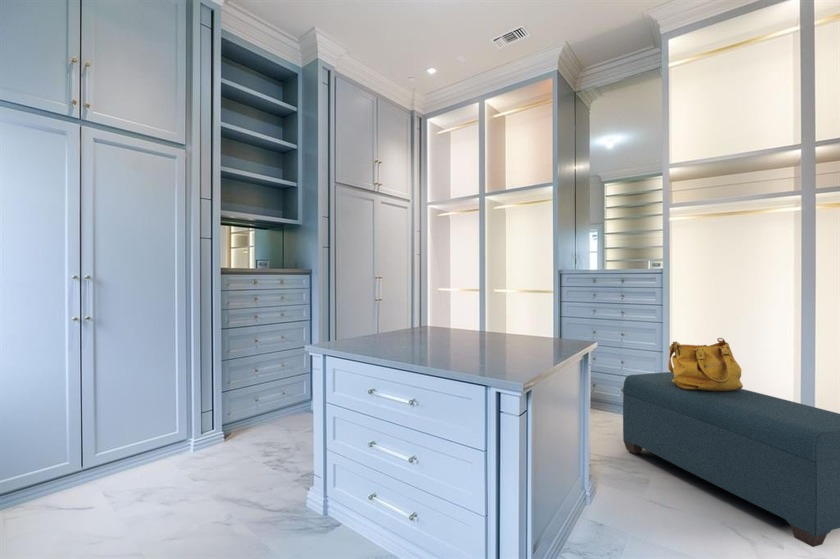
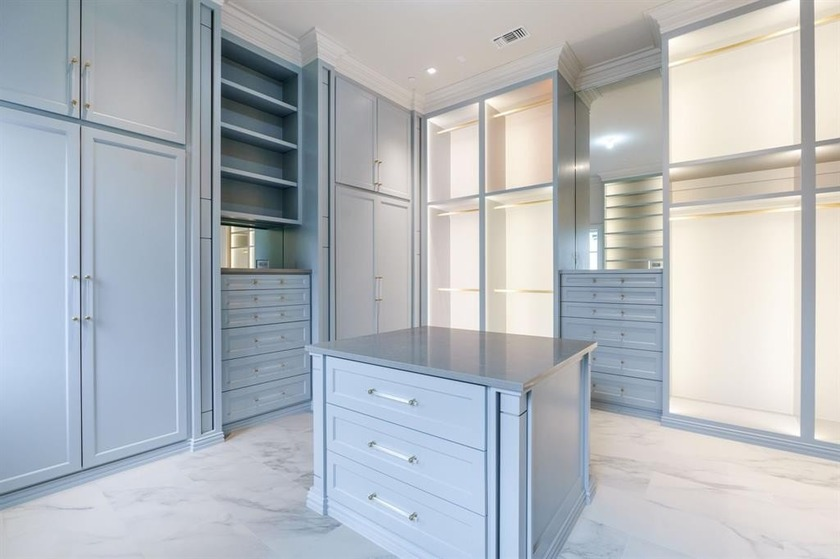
- handbag [667,337,744,391]
- bench [622,371,840,548]
